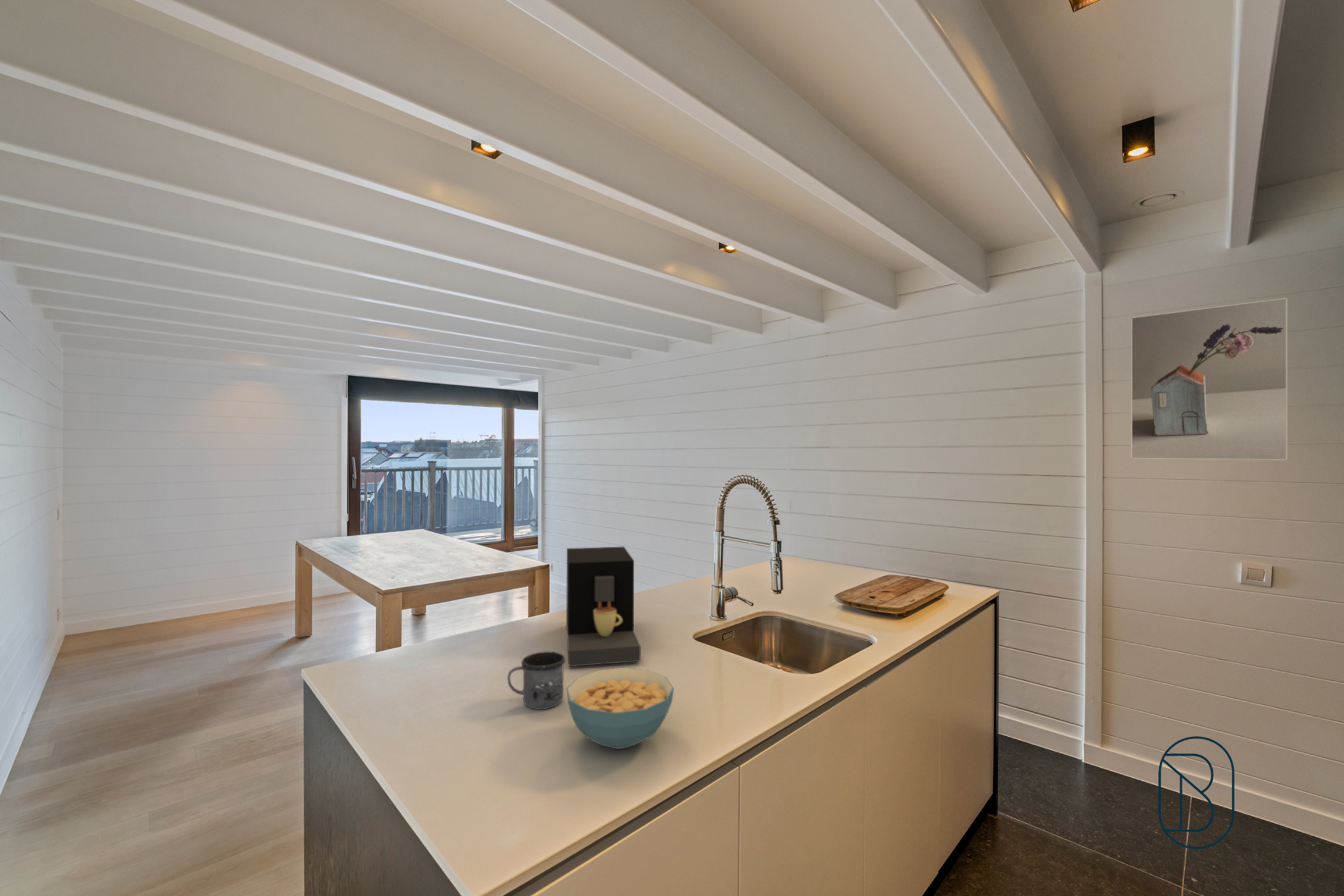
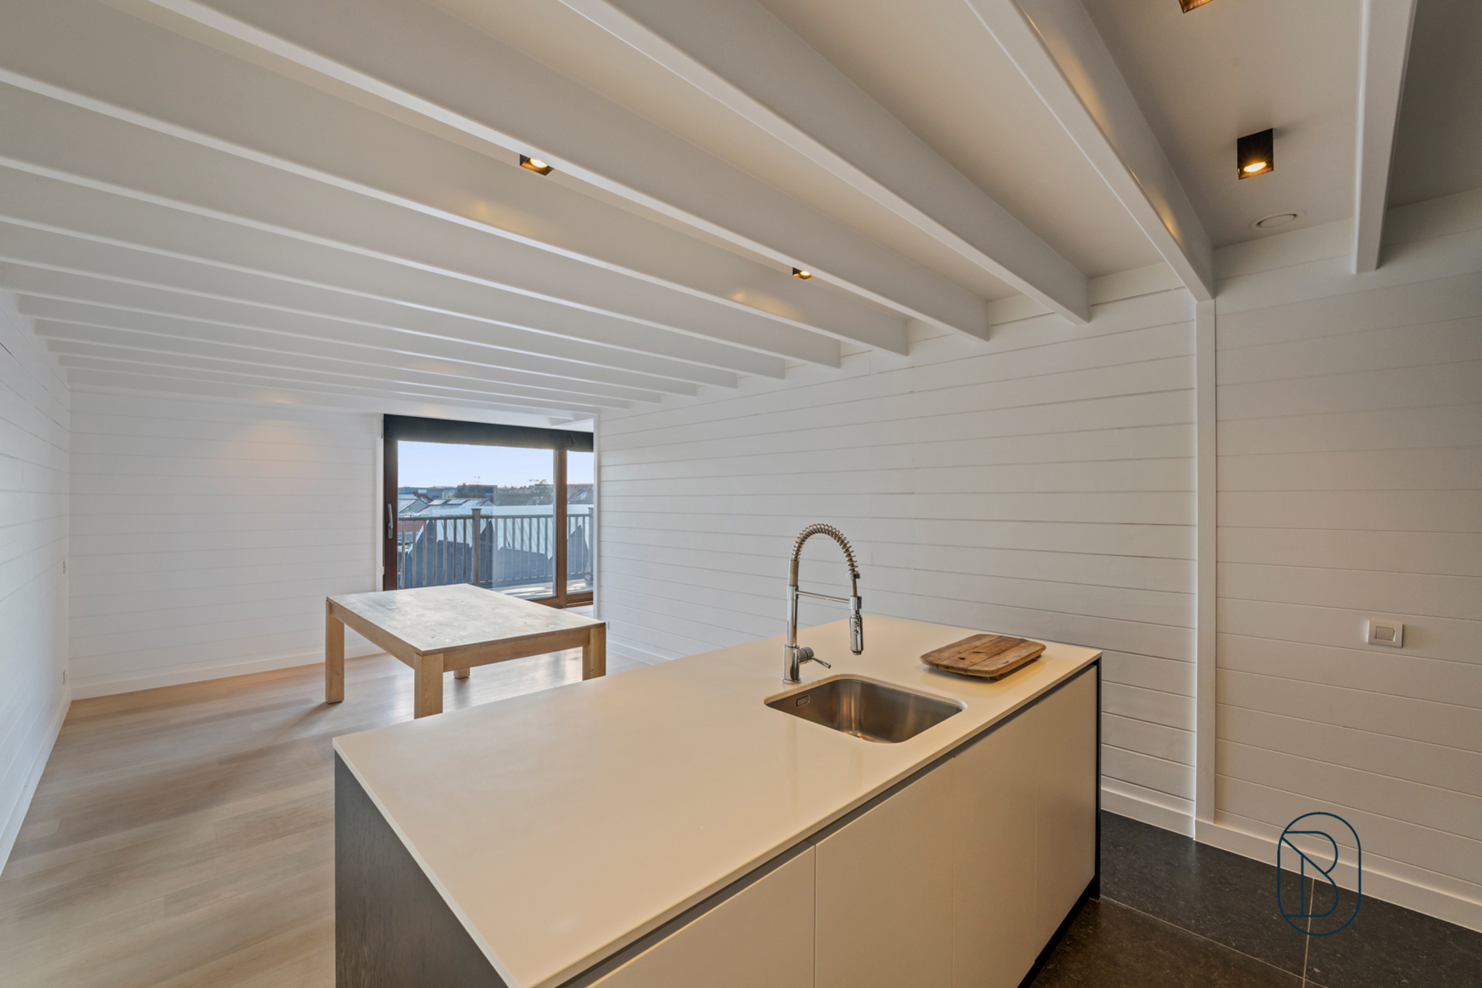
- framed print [1131,297,1288,461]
- cereal bowl [566,667,674,750]
- mug [507,651,566,710]
- coffee maker [566,546,641,667]
